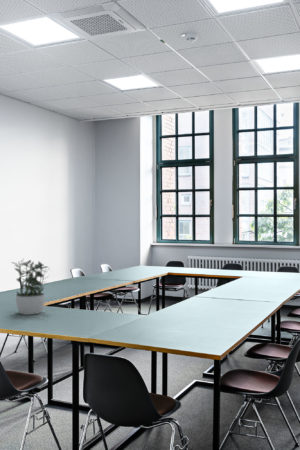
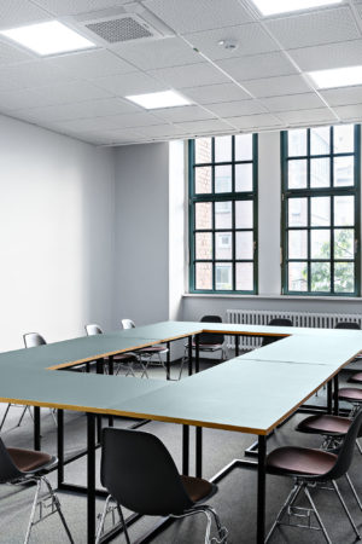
- potted plant [10,259,49,316]
